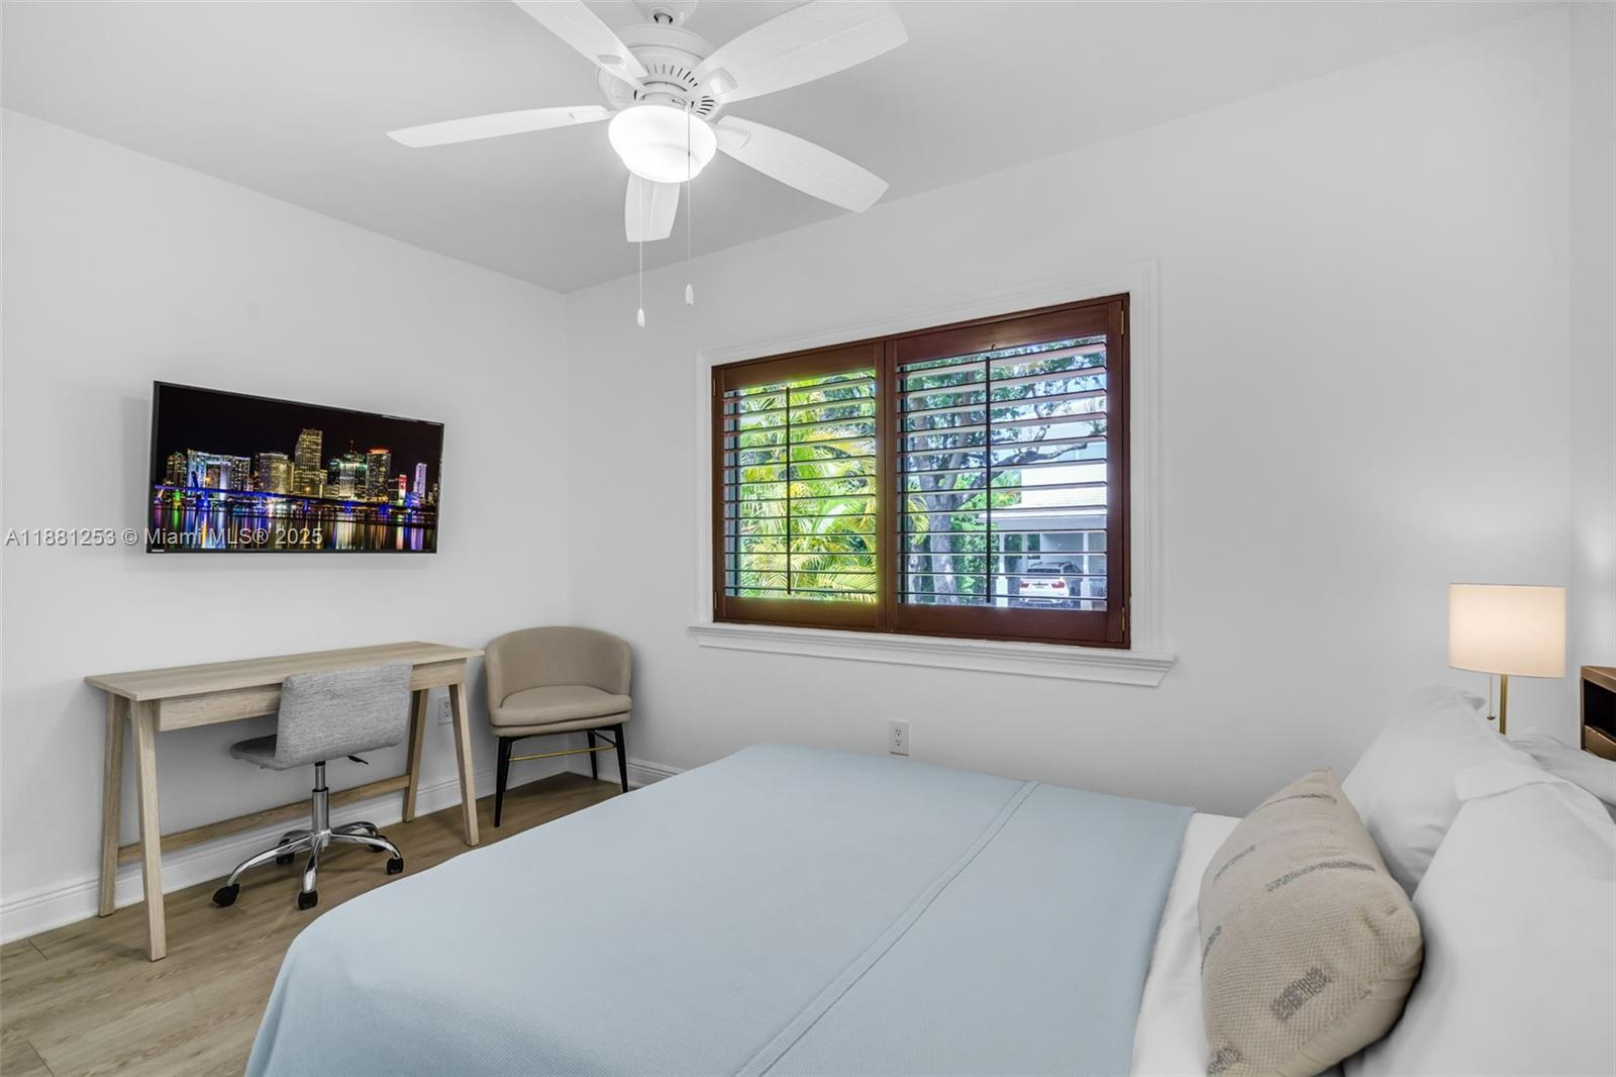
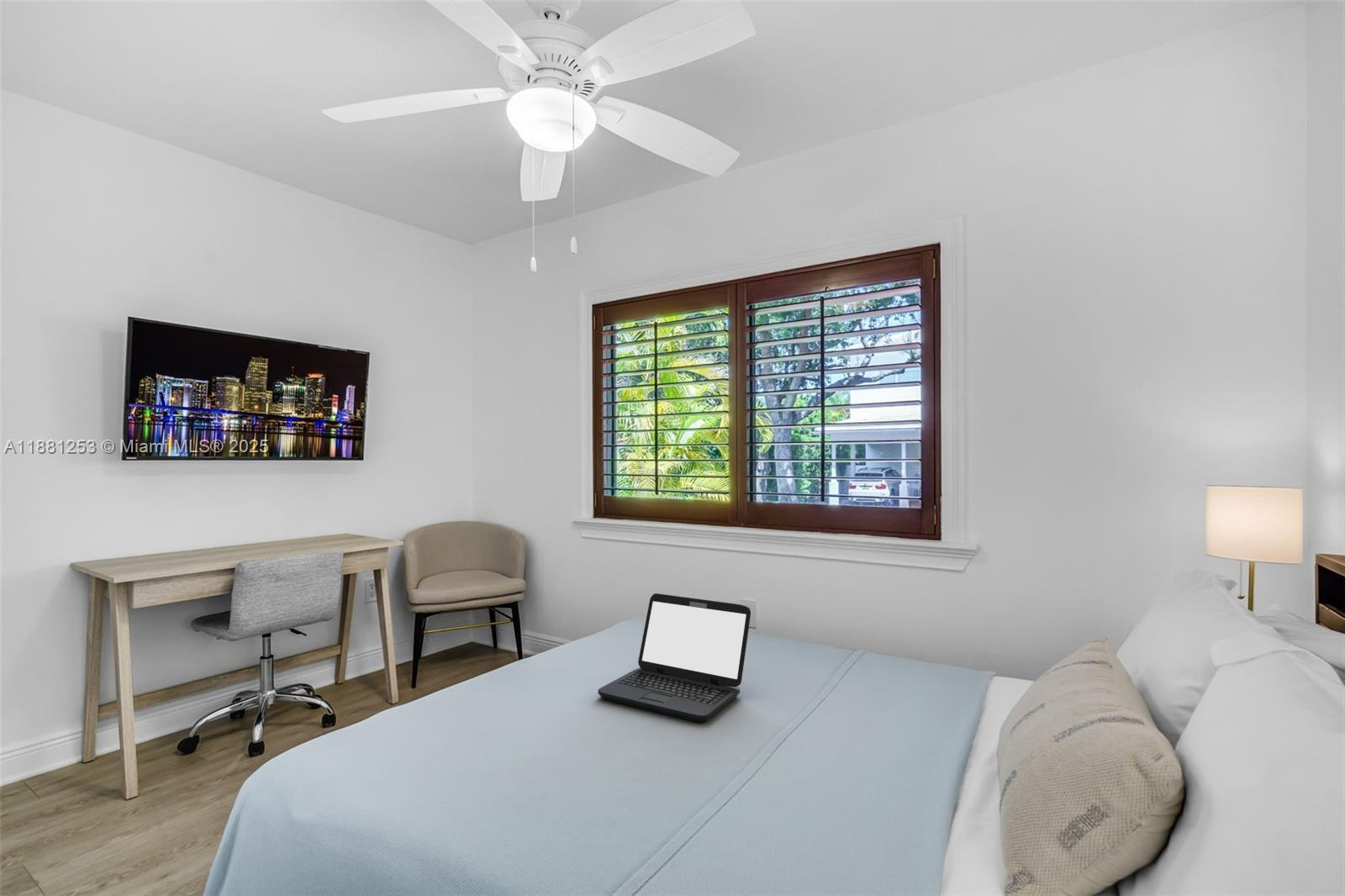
+ laptop [598,593,752,724]
